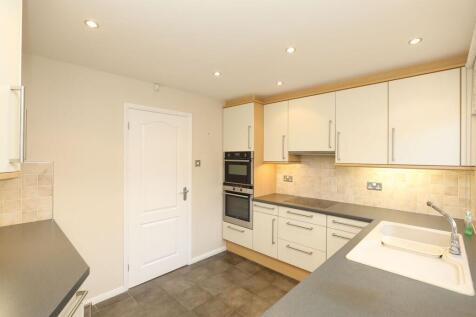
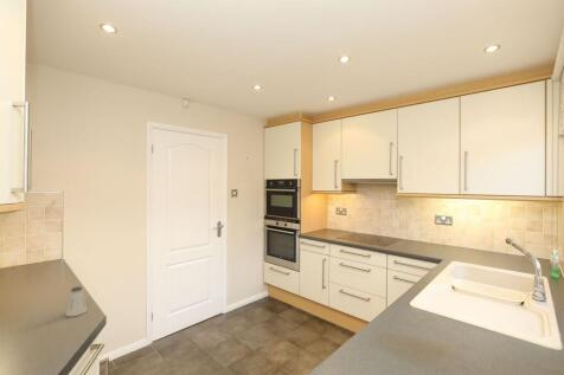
+ saltshaker [64,285,89,318]
